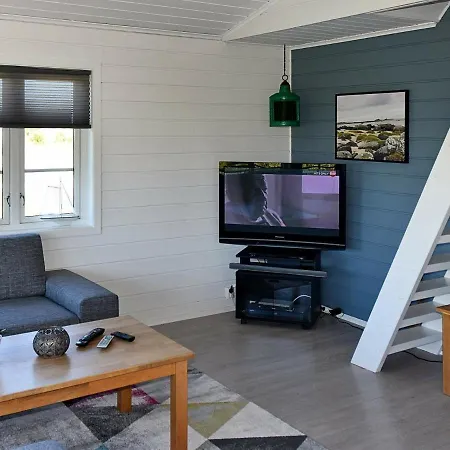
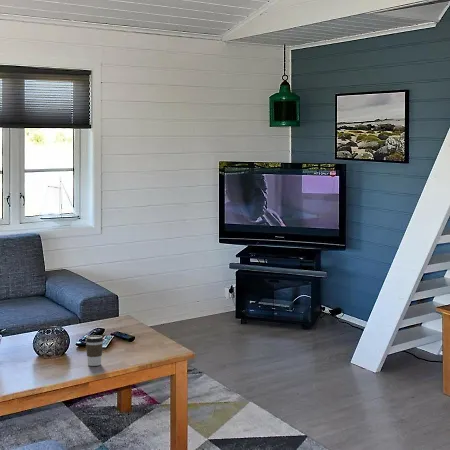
+ coffee cup [85,334,104,367]
